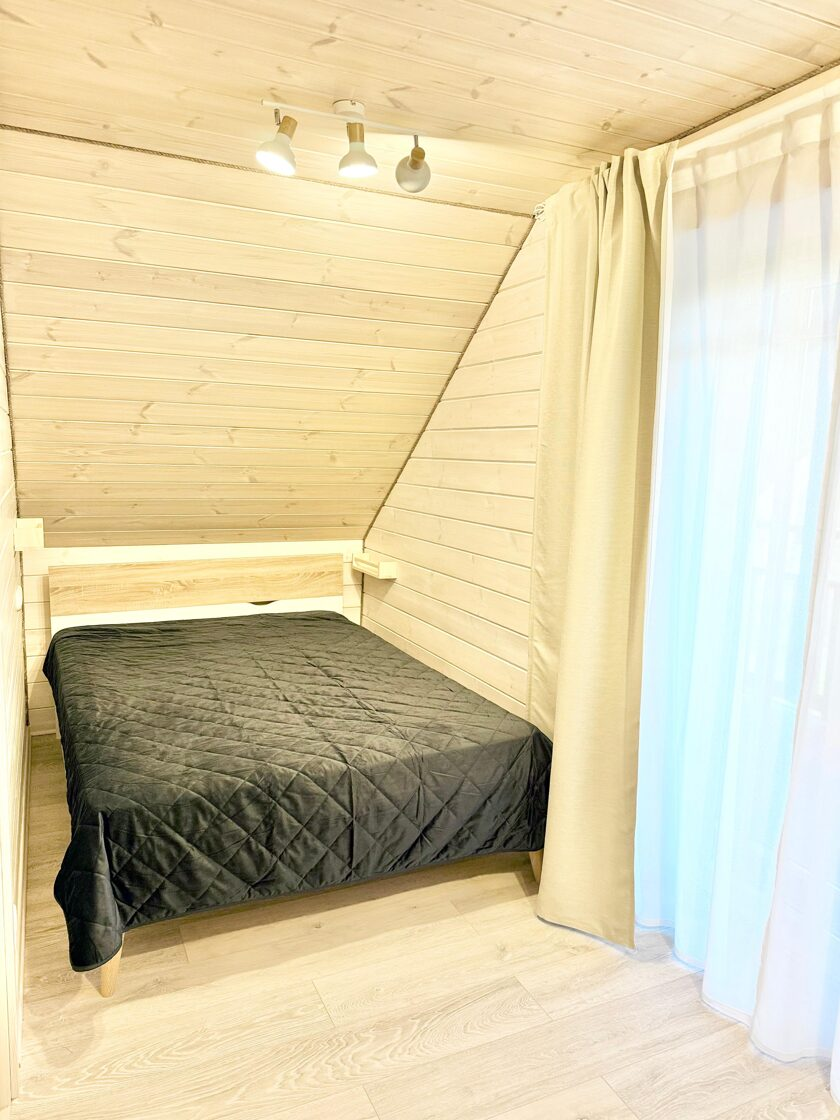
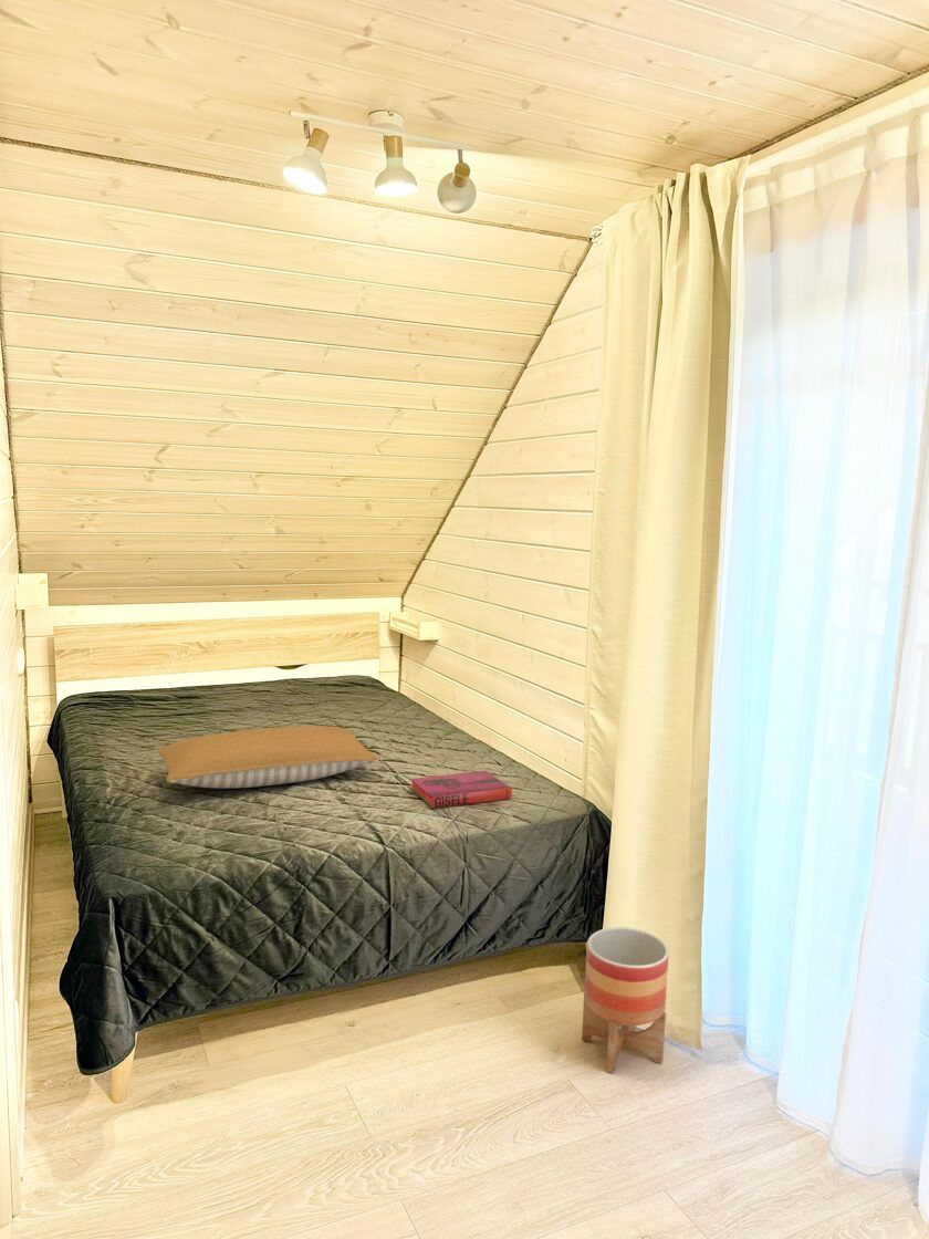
+ hardback book [410,770,513,810]
+ planter [581,926,670,1074]
+ pillow [156,726,382,789]
